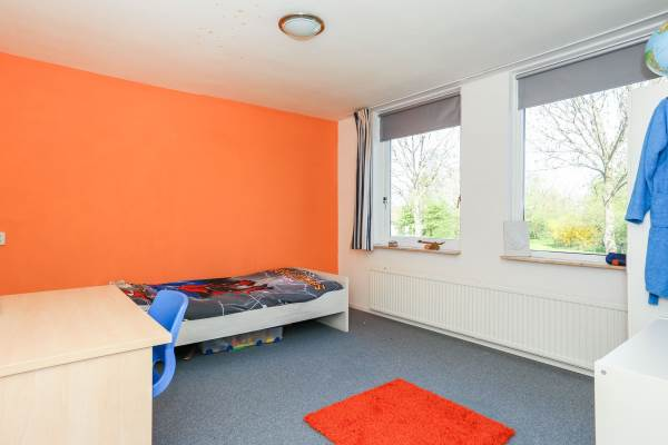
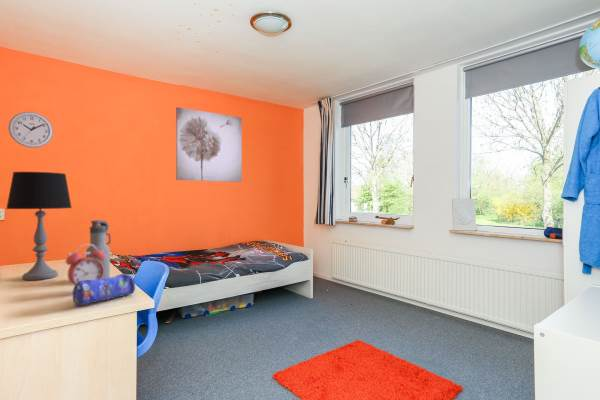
+ alarm clock [64,243,106,295]
+ wall art [175,106,243,183]
+ table lamp [5,171,73,281]
+ wall clock [8,111,54,149]
+ water bottle [85,219,112,278]
+ pencil case [72,273,136,307]
